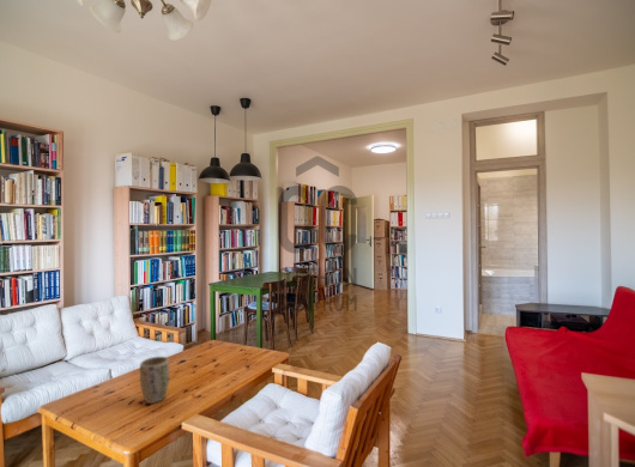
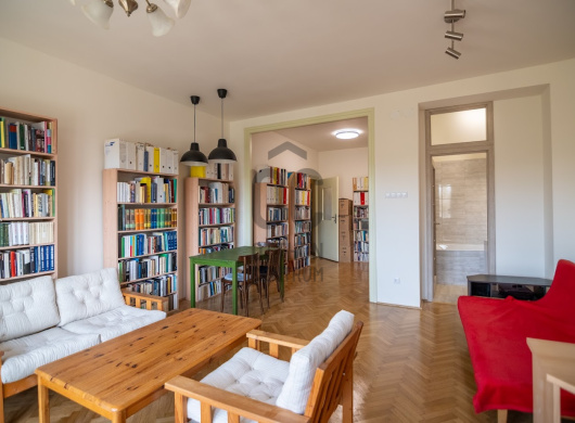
- plant pot [139,356,170,405]
